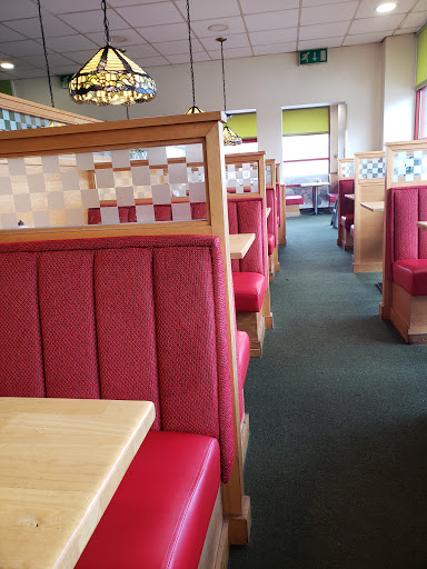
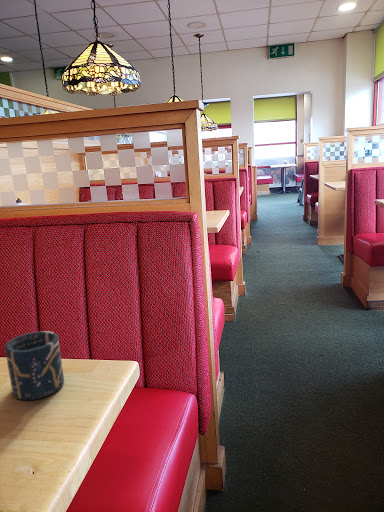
+ cup [4,330,65,401]
